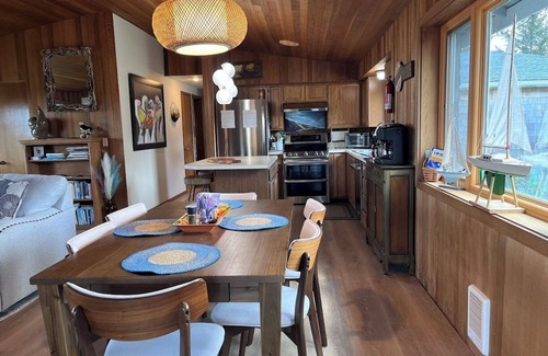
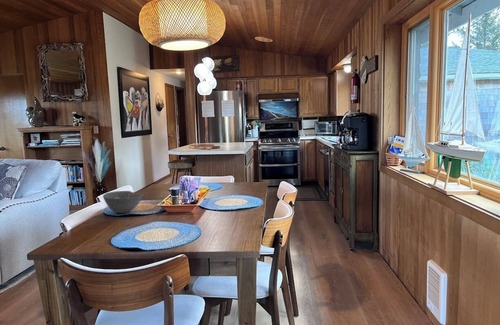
+ bowl [102,190,144,214]
